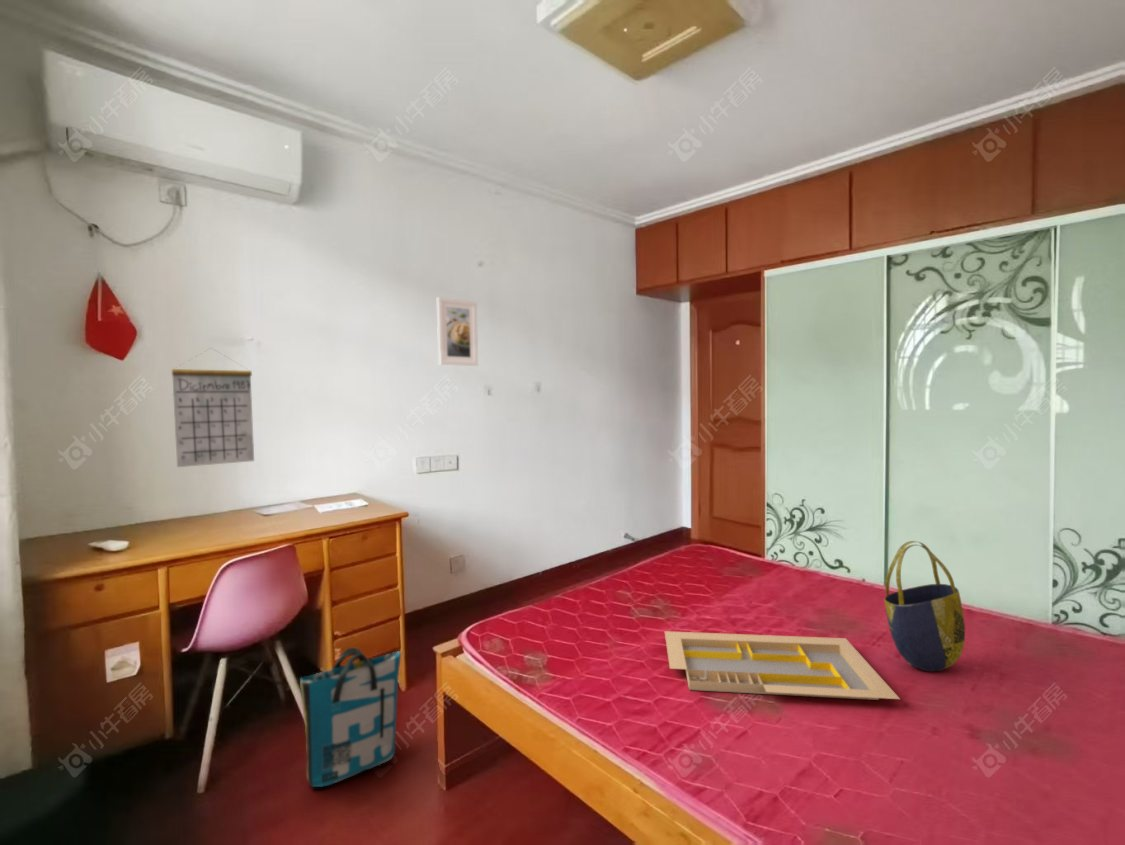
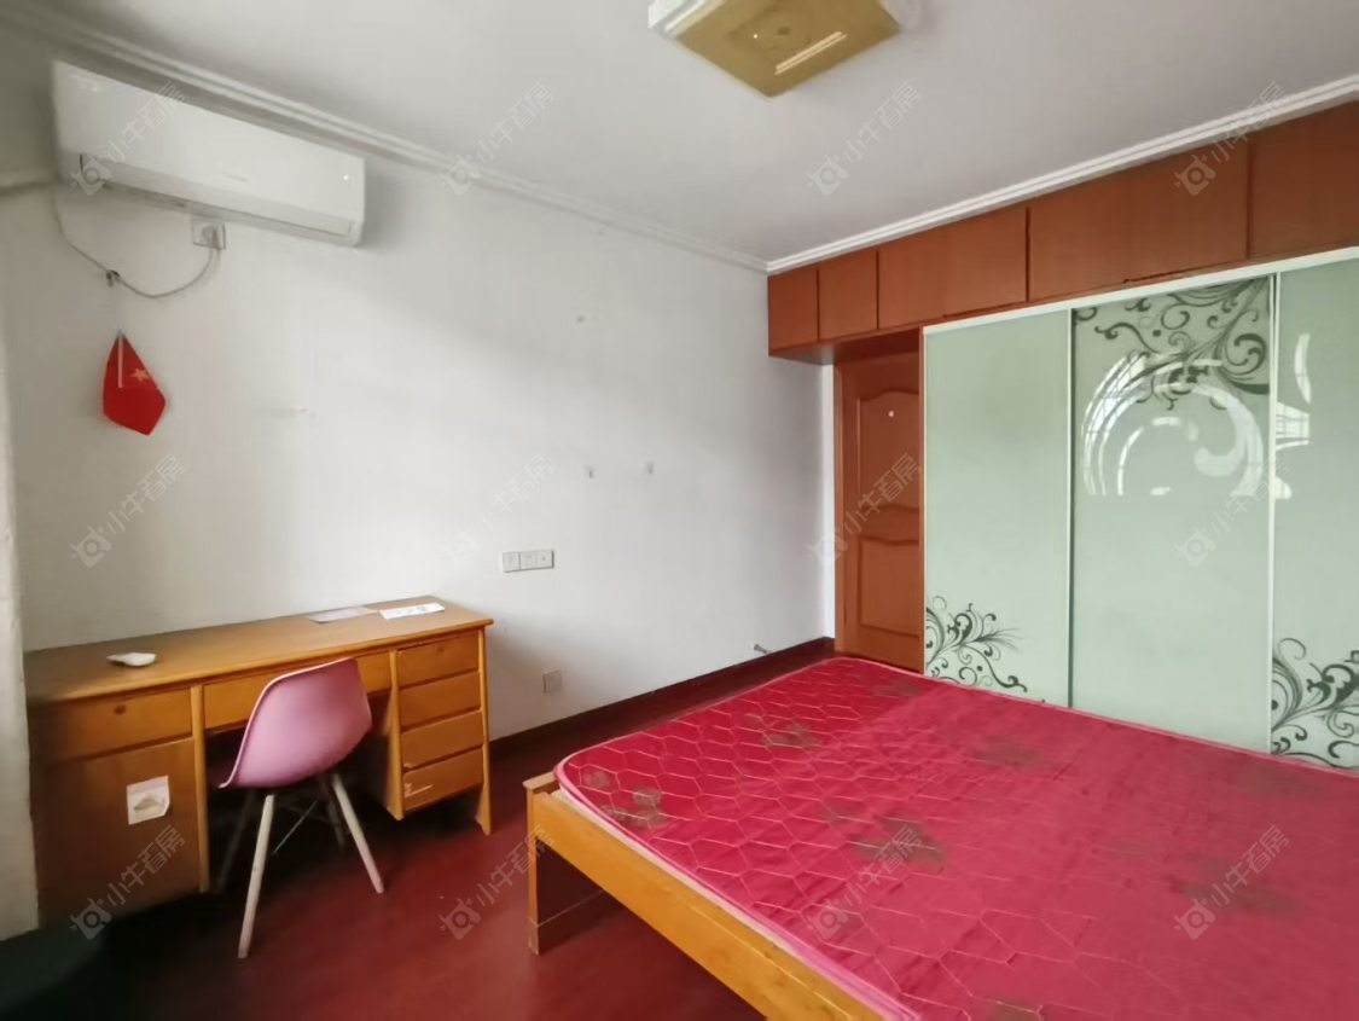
- tote bag [883,540,966,673]
- calendar [171,347,255,468]
- serving tray [664,630,901,701]
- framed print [436,296,479,367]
- tote bag [299,647,402,788]
